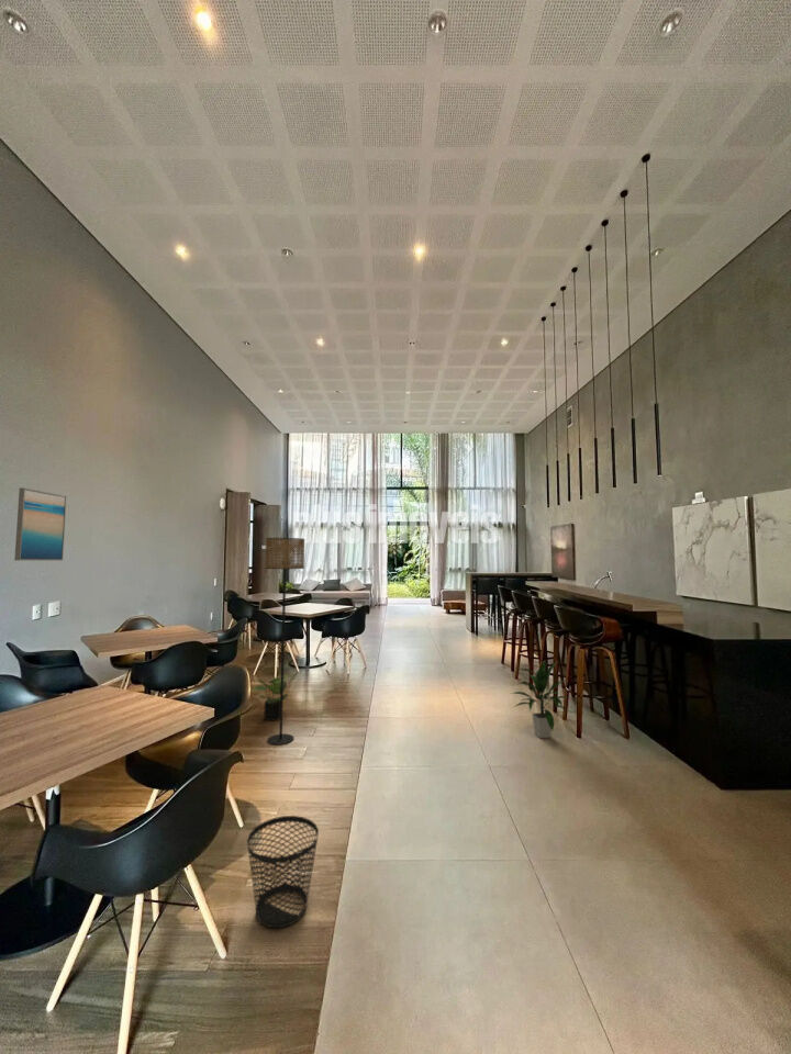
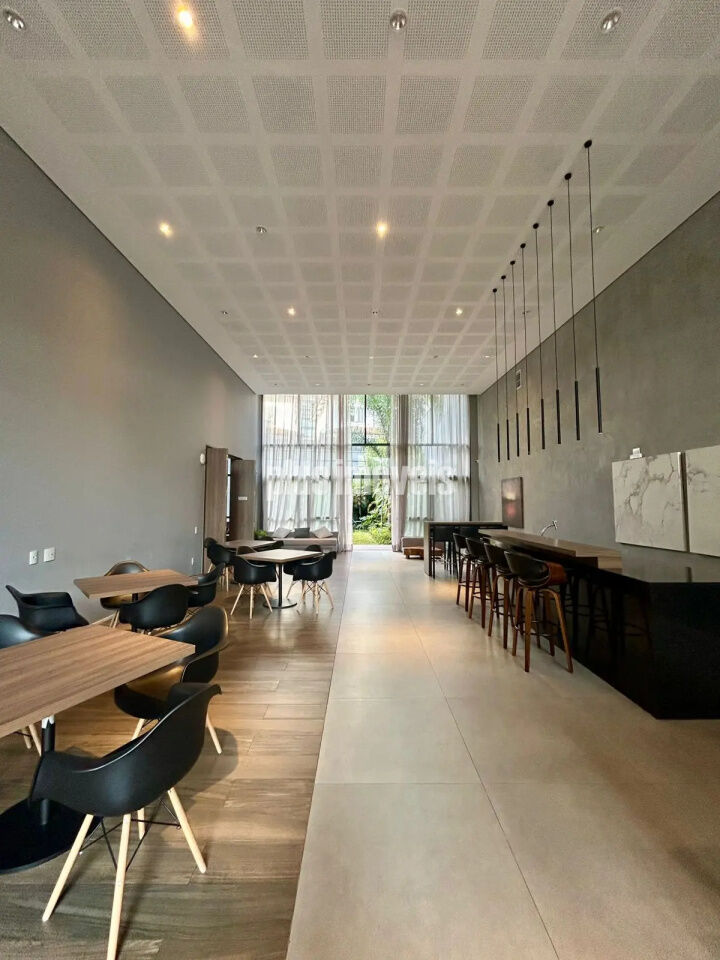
- potted plant [250,673,290,721]
- indoor plant [510,659,570,739]
- wastebasket [246,815,320,929]
- floor lamp [264,537,307,745]
- wall art [13,486,68,561]
